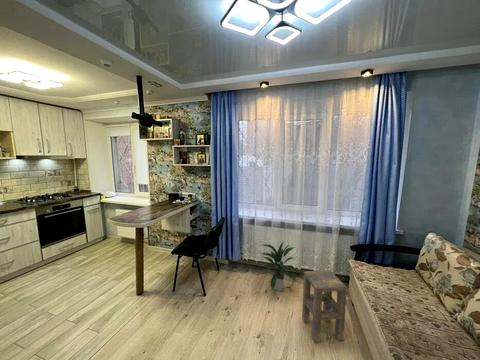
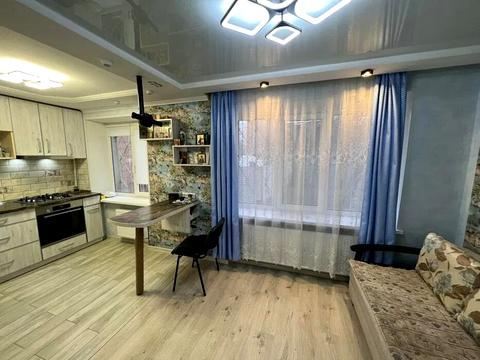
- side table [301,269,348,344]
- indoor plant [259,241,297,292]
